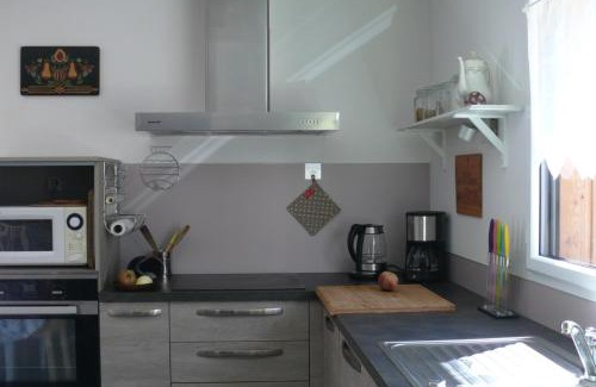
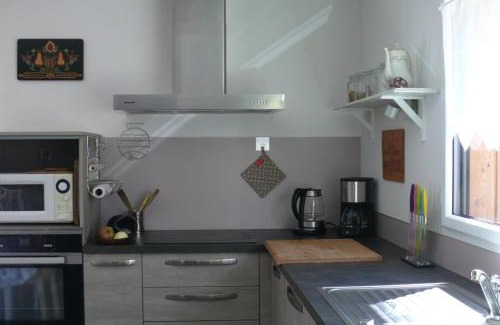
- apple [377,270,399,292]
